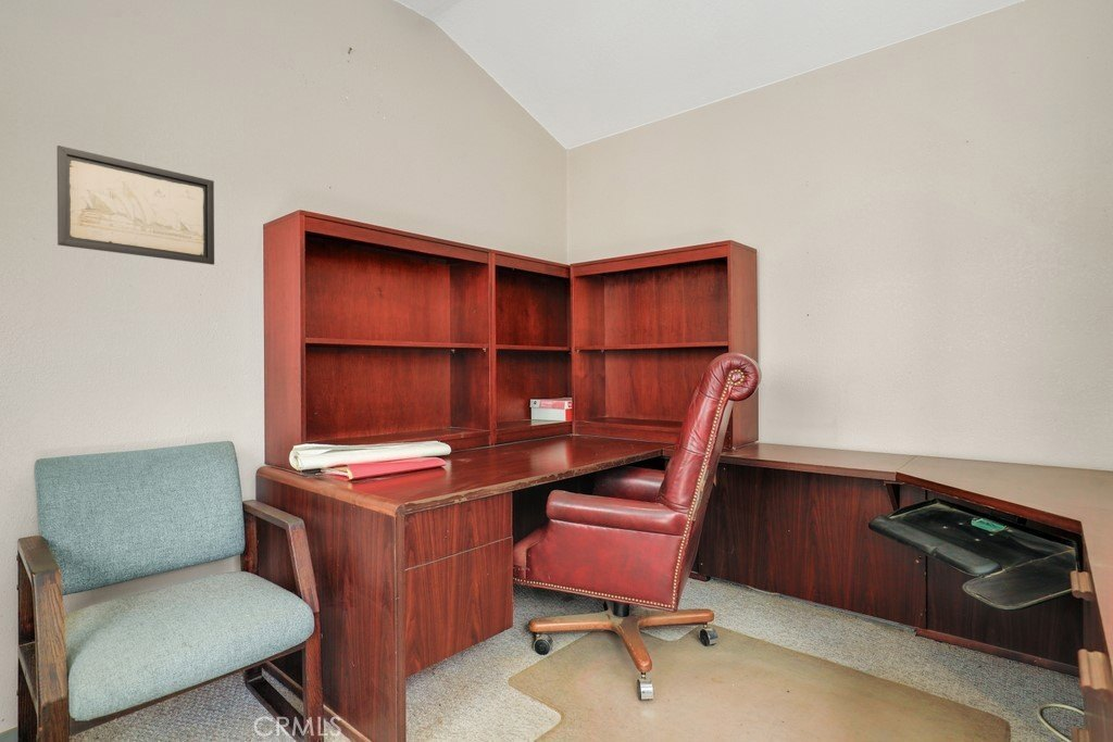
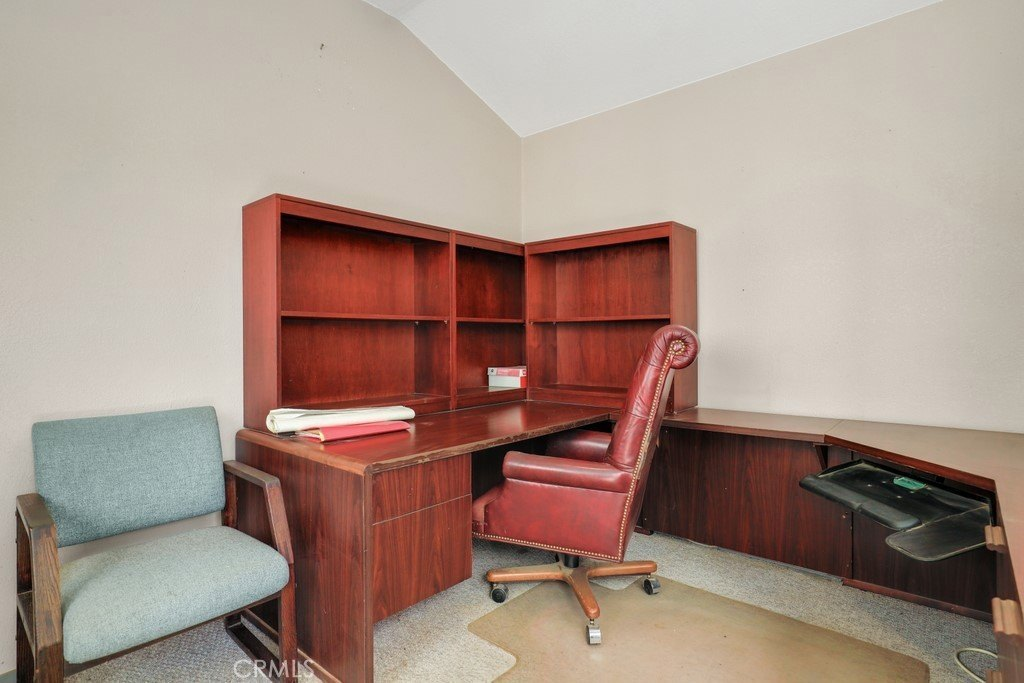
- wall art [55,144,215,266]
